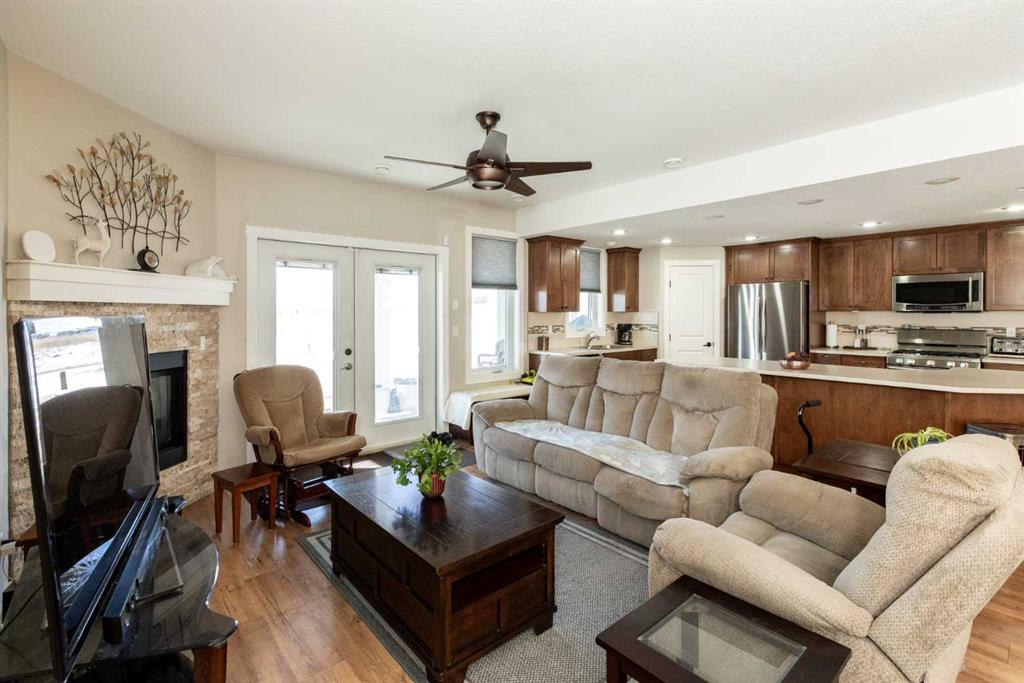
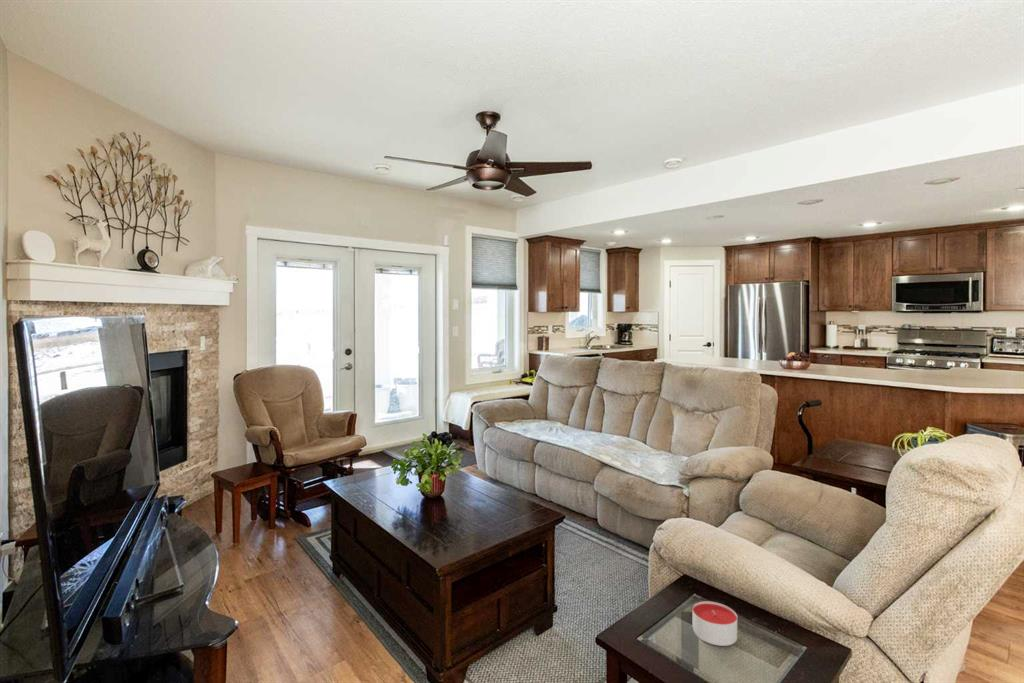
+ candle [692,600,738,647]
